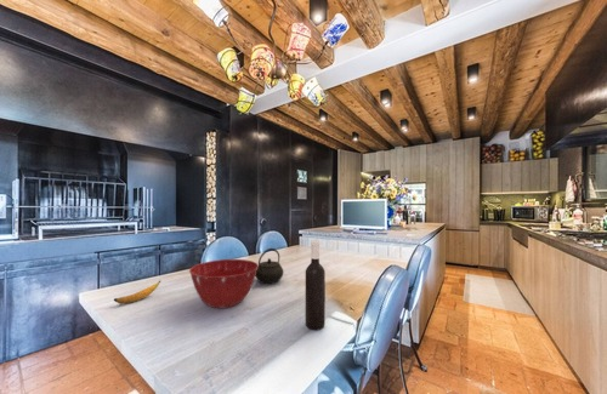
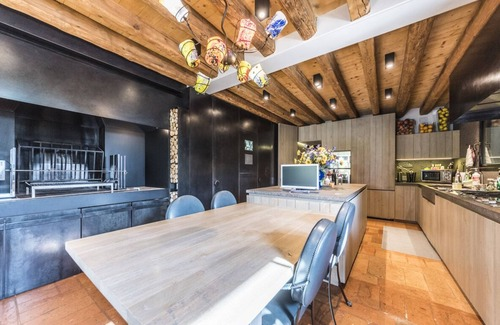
- mixing bowl [188,258,259,309]
- wine bottle [305,239,327,331]
- kettle [255,247,284,285]
- banana [113,280,161,304]
